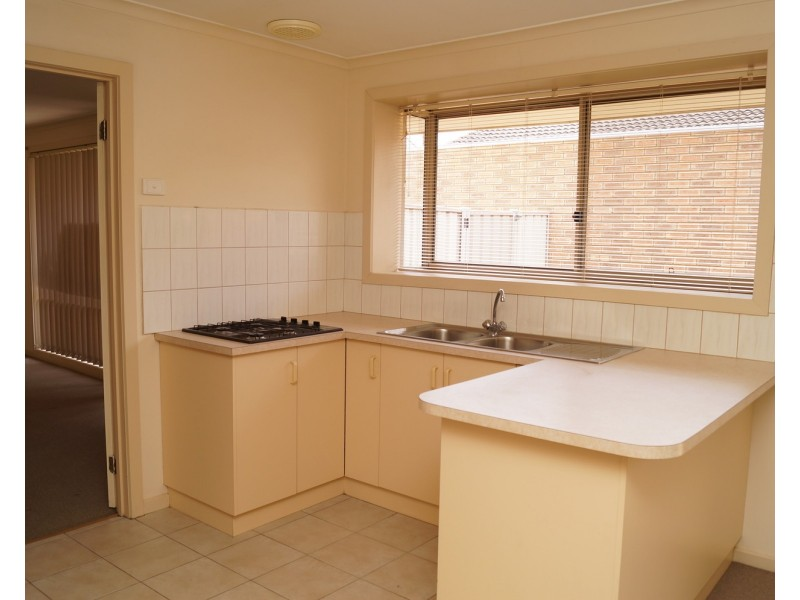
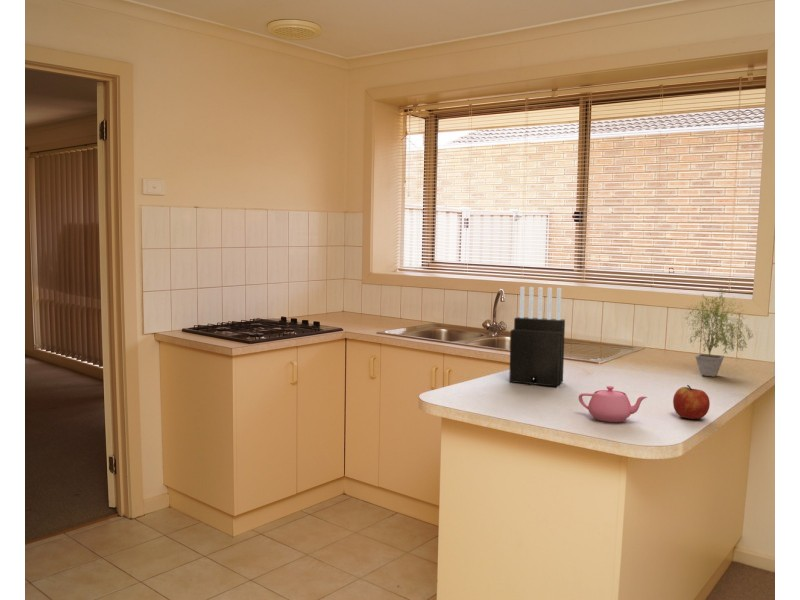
+ knife block [508,286,566,388]
+ teapot [578,385,648,423]
+ potted plant [683,287,755,378]
+ apple [672,384,711,420]
